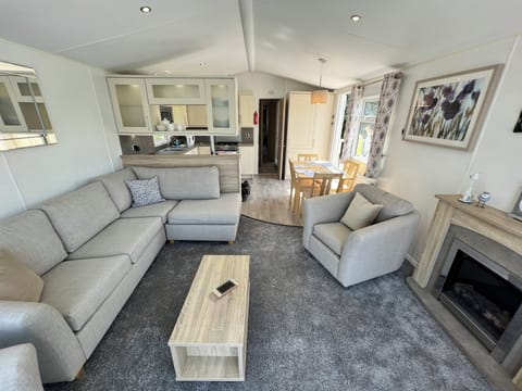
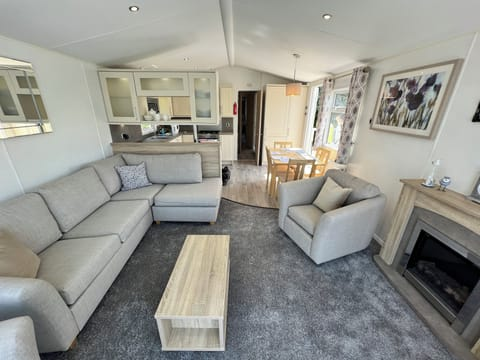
- cell phone [211,278,239,299]
